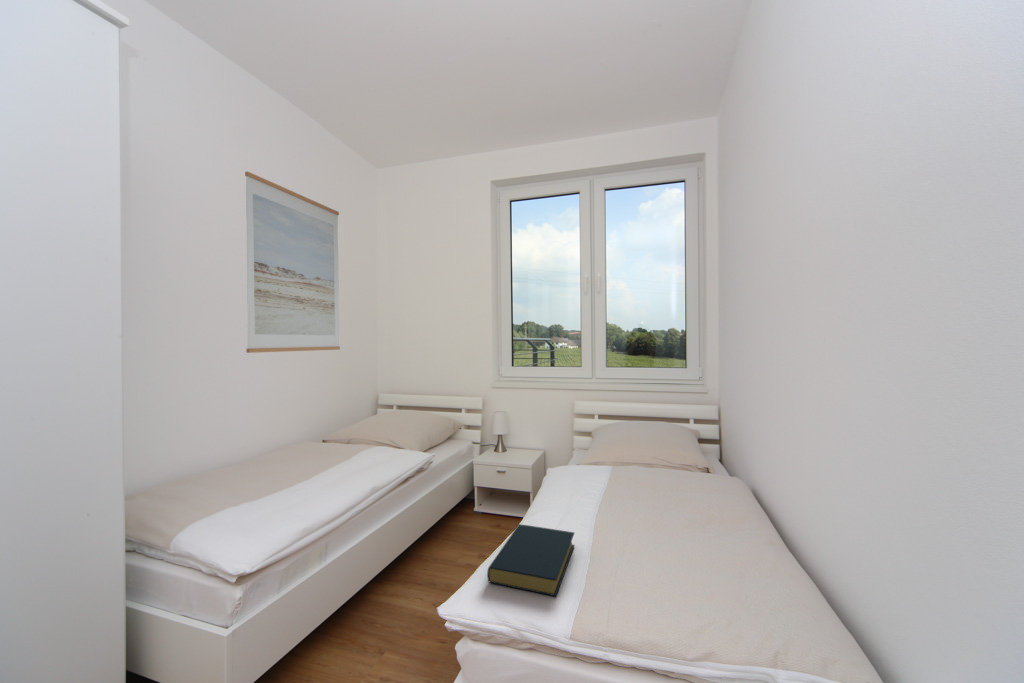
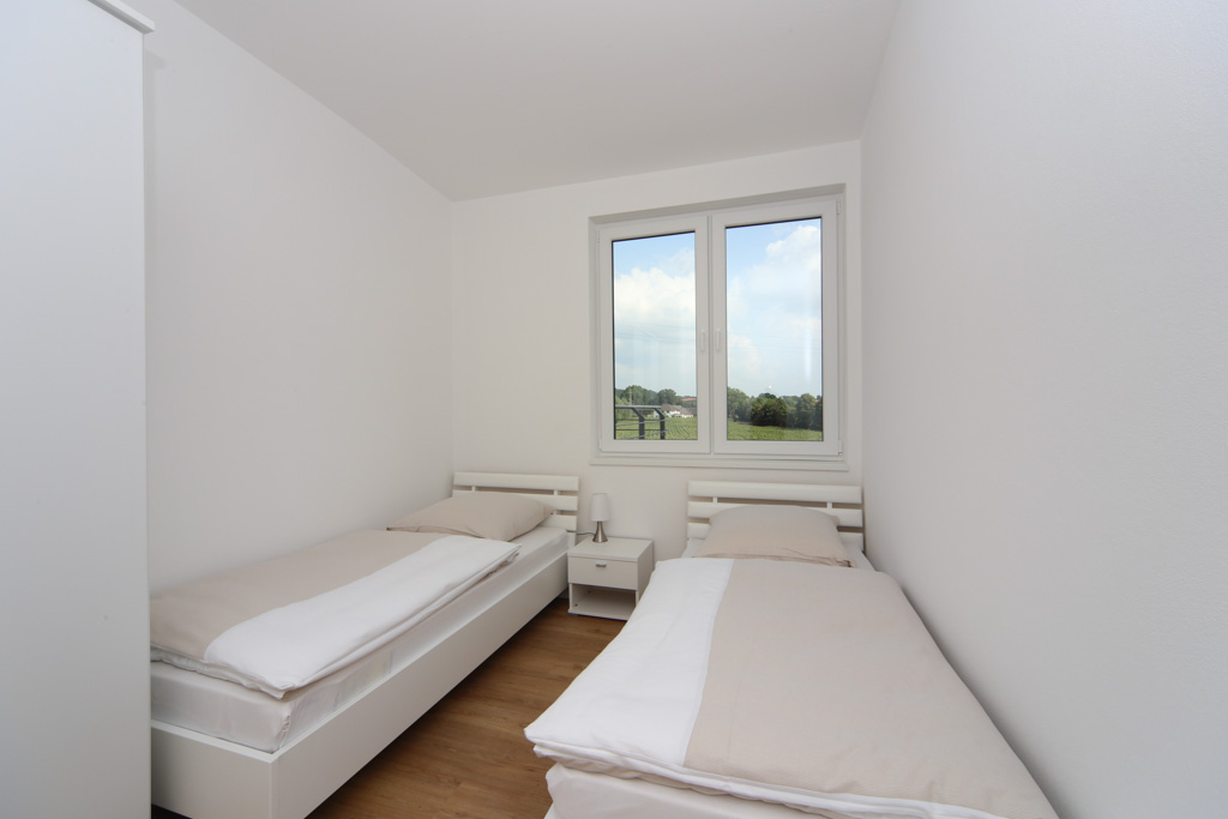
- wall art [244,171,341,354]
- hardback book [486,523,576,597]
